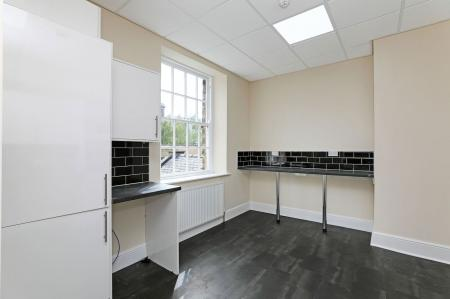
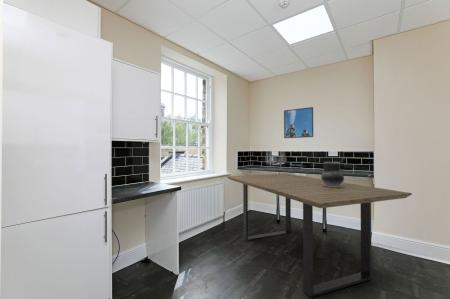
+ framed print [283,106,314,139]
+ dining table [226,172,413,298]
+ ceramic jug [320,161,345,187]
